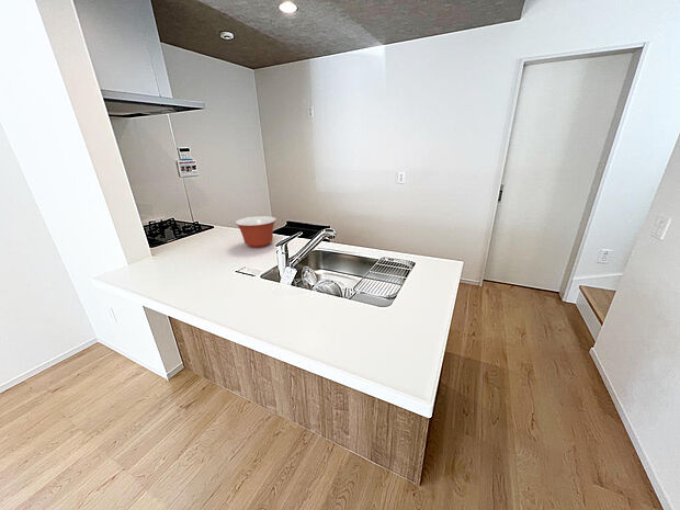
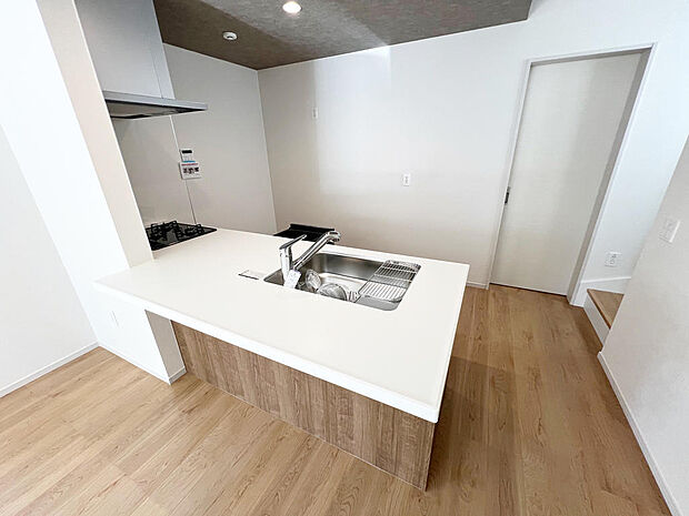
- mixing bowl [234,215,277,249]
